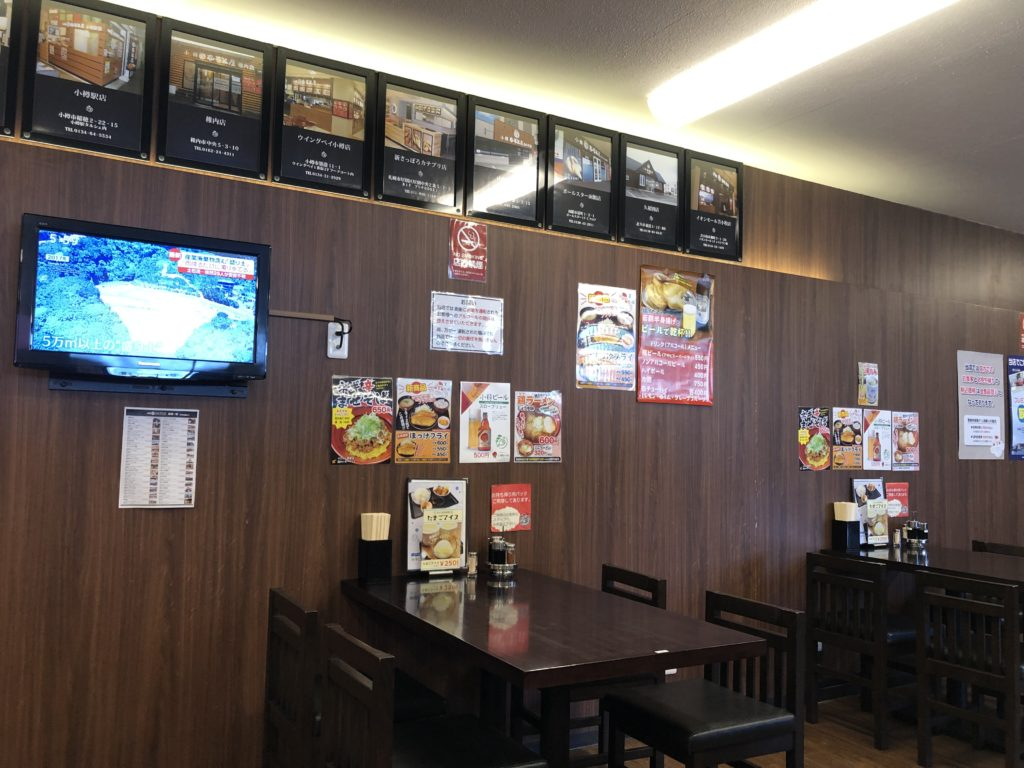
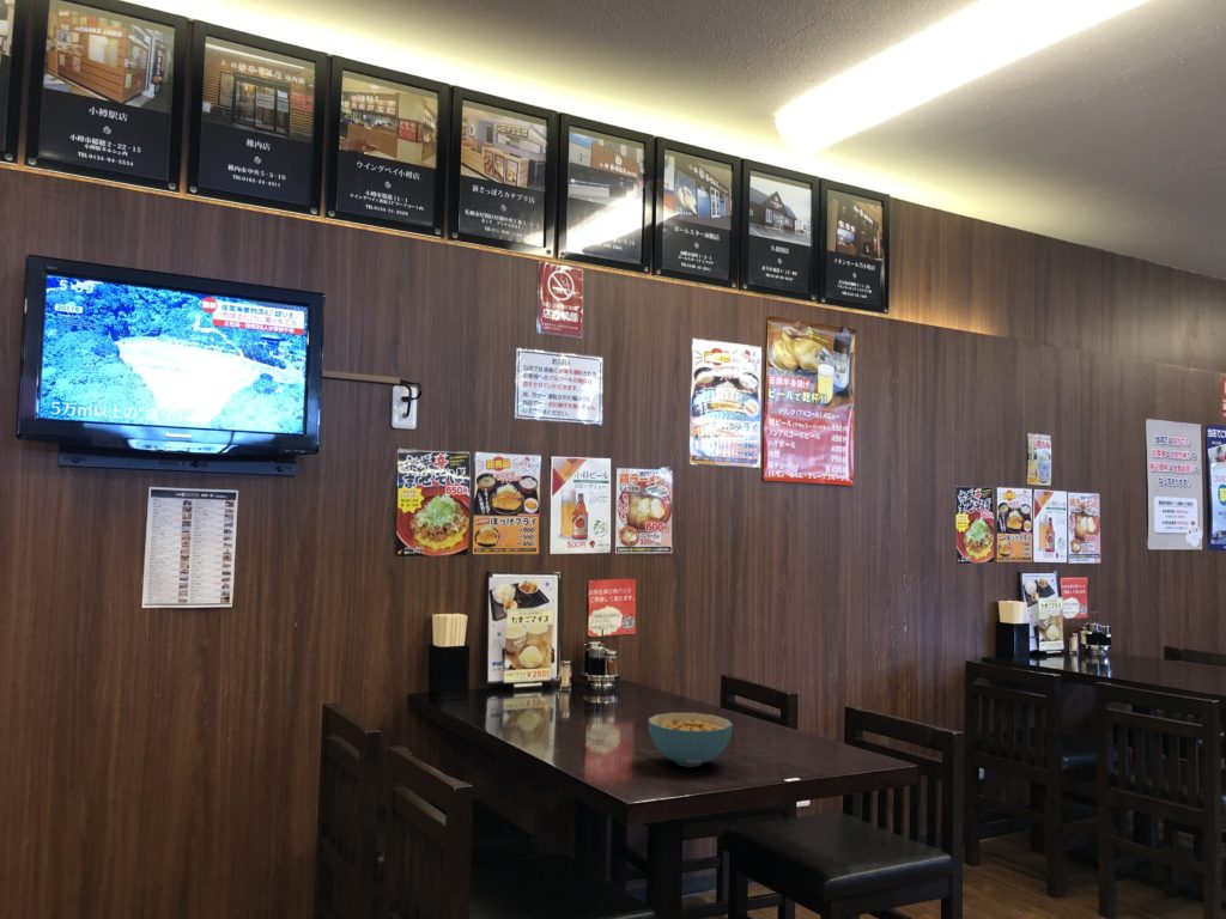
+ cereal bowl [647,712,734,768]
